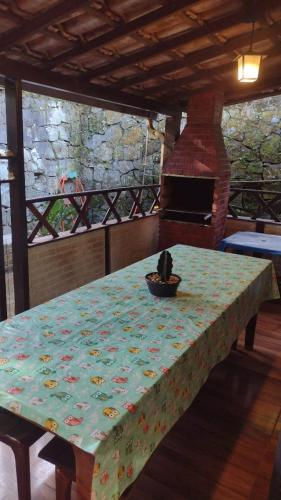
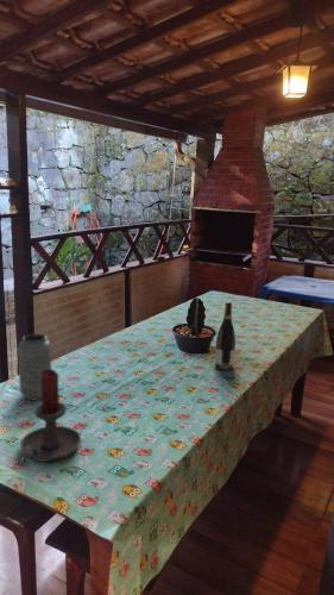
+ vase [17,333,52,401]
+ wine bottle [214,301,237,371]
+ candle holder [15,368,82,468]
